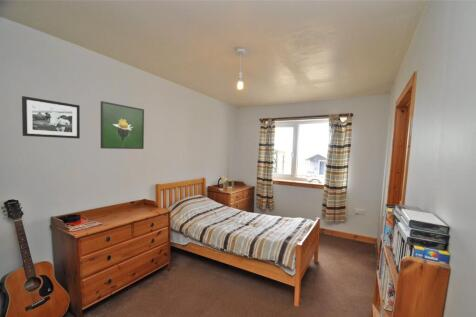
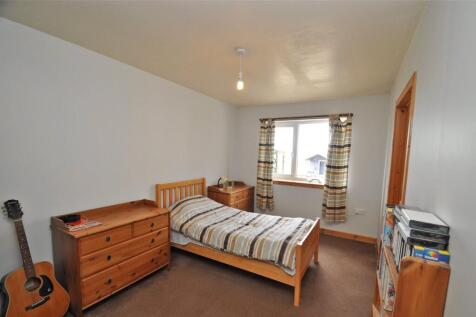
- picture frame [21,95,81,139]
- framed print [100,100,145,150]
